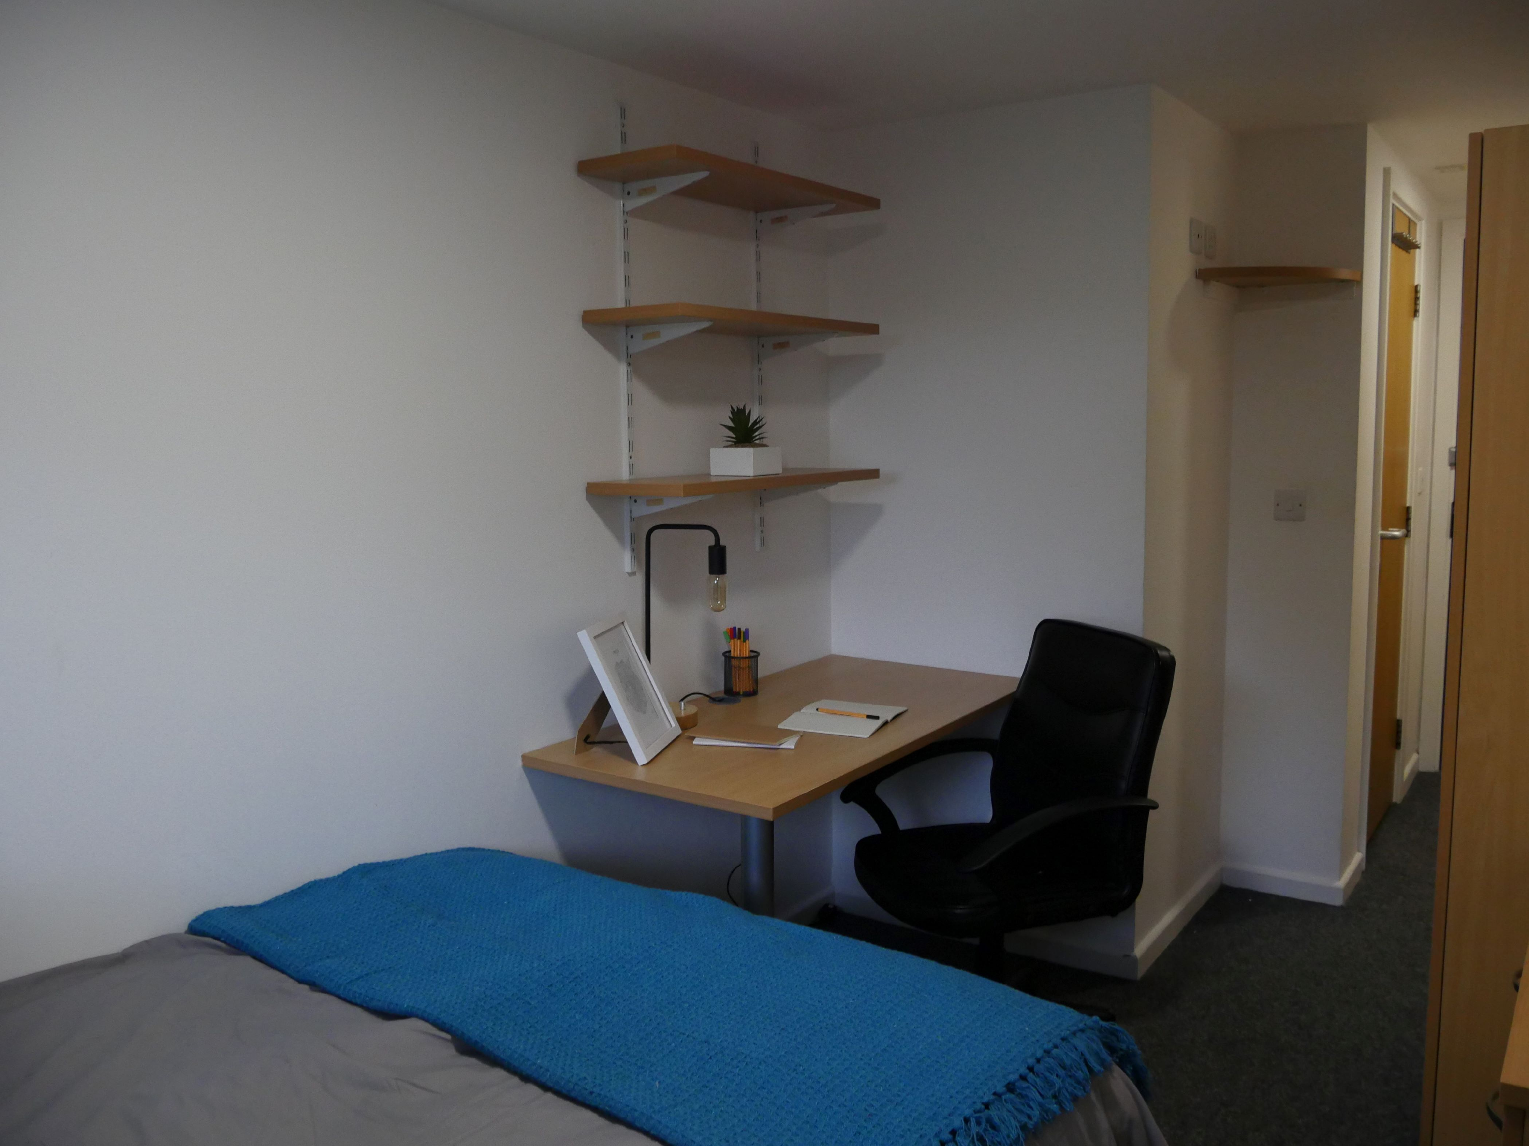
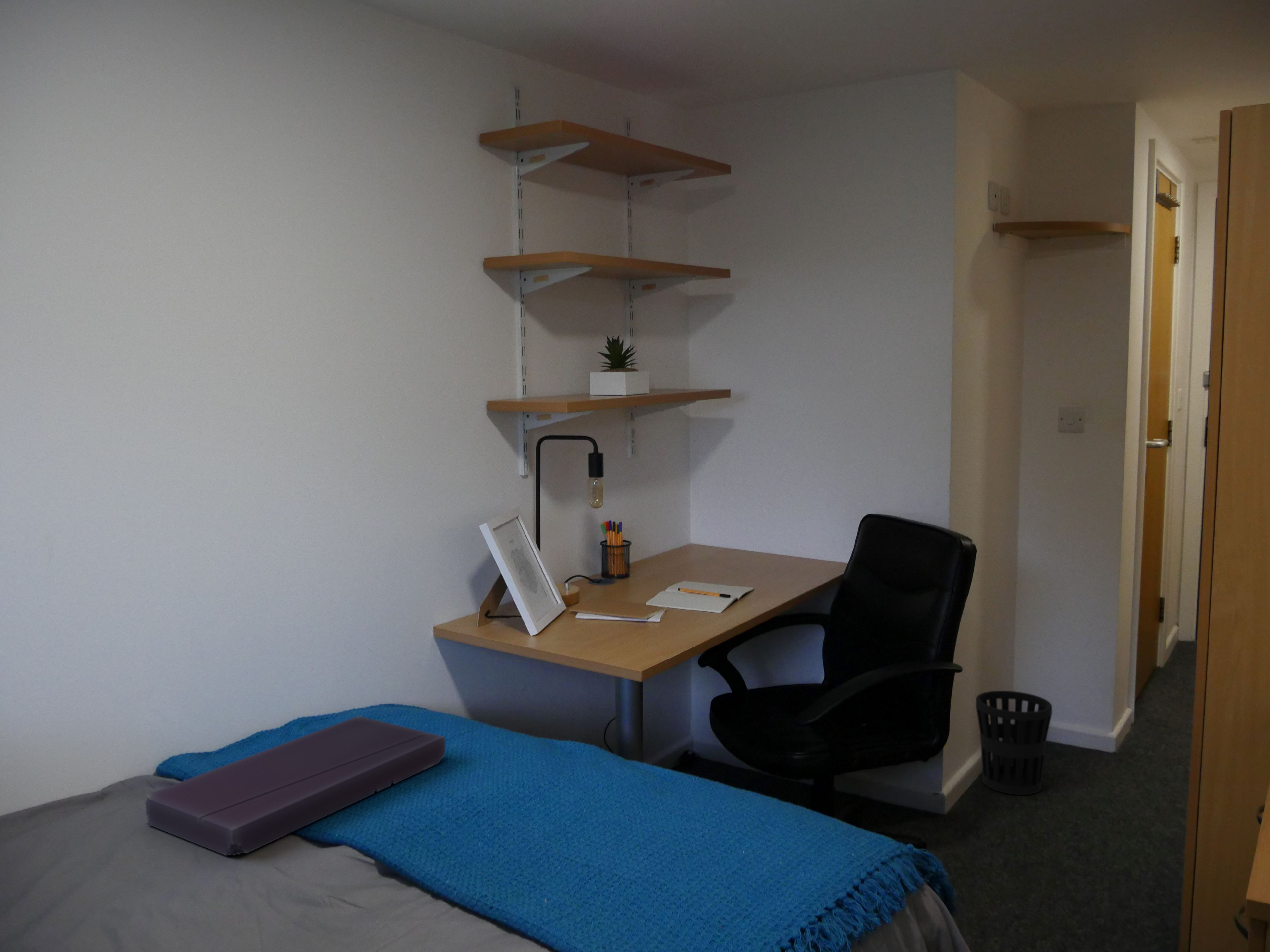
+ wastebasket [975,690,1053,795]
+ cushion [145,716,446,856]
